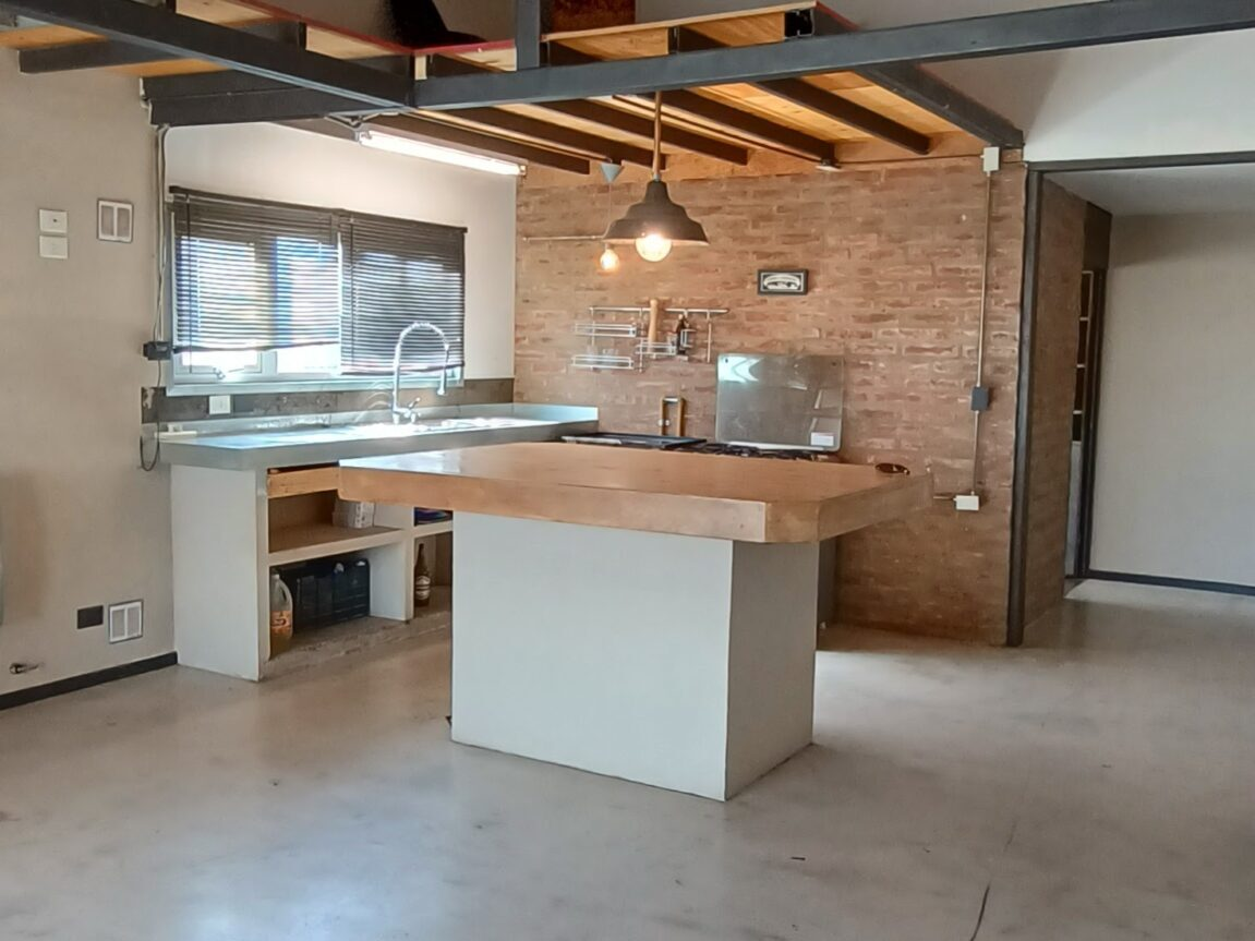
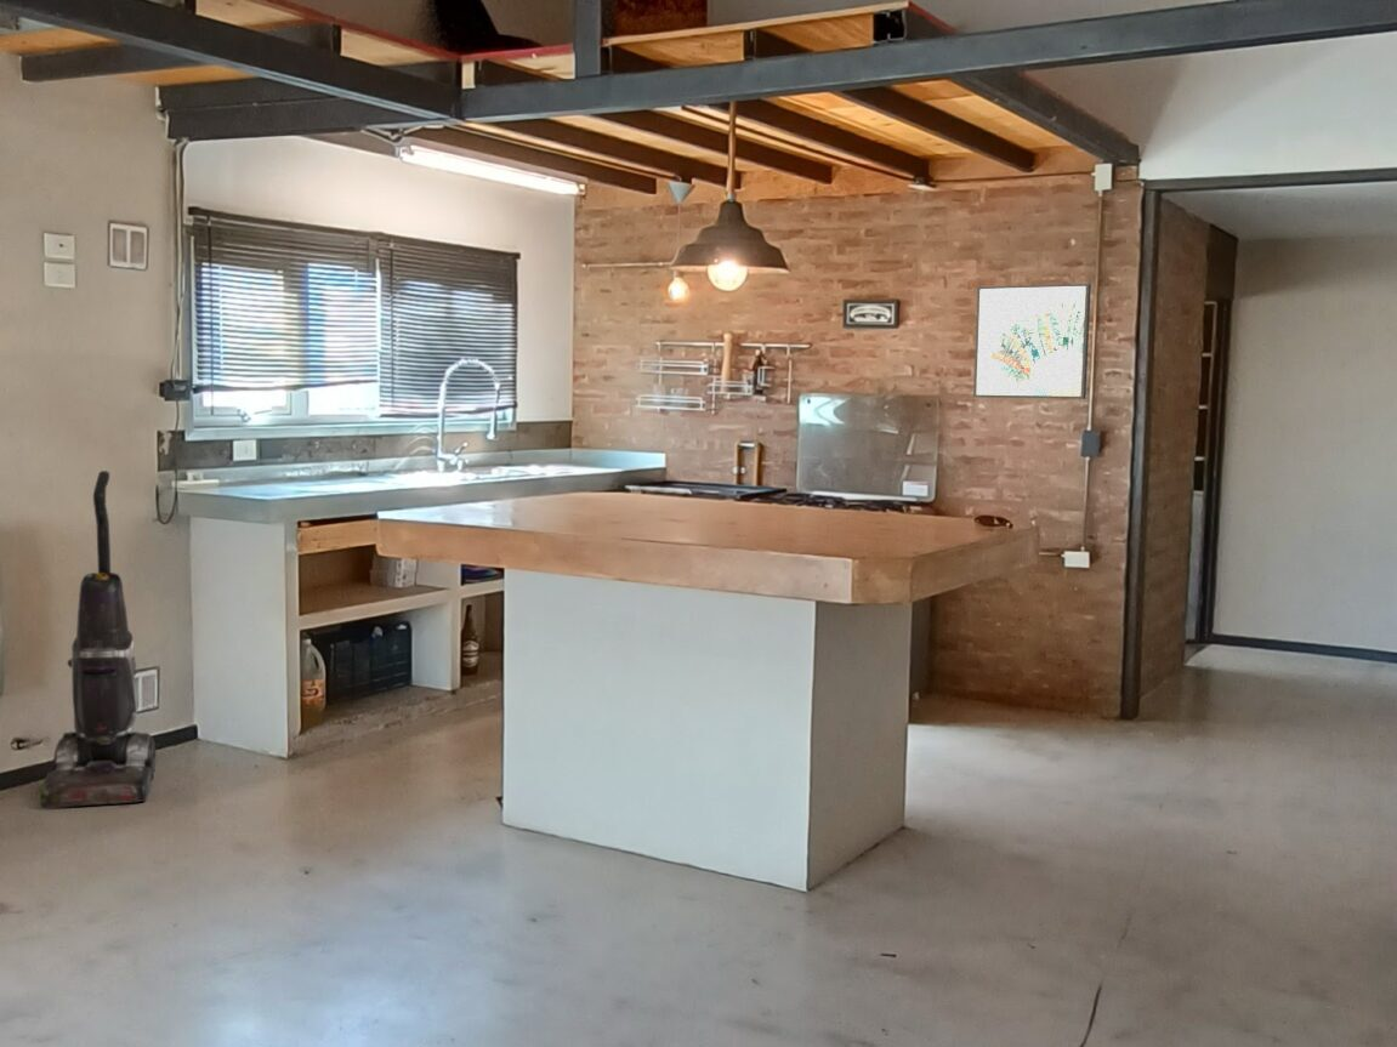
+ vacuum cleaner [39,470,158,809]
+ wall art [972,283,1092,400]
